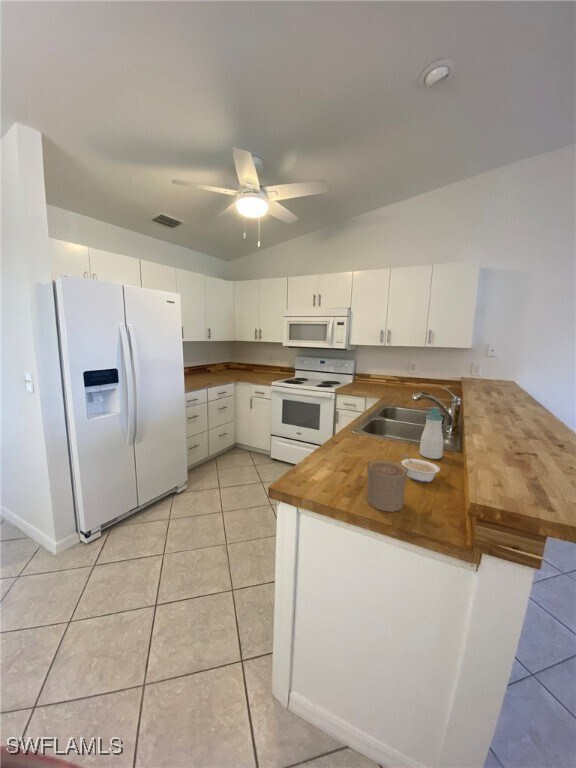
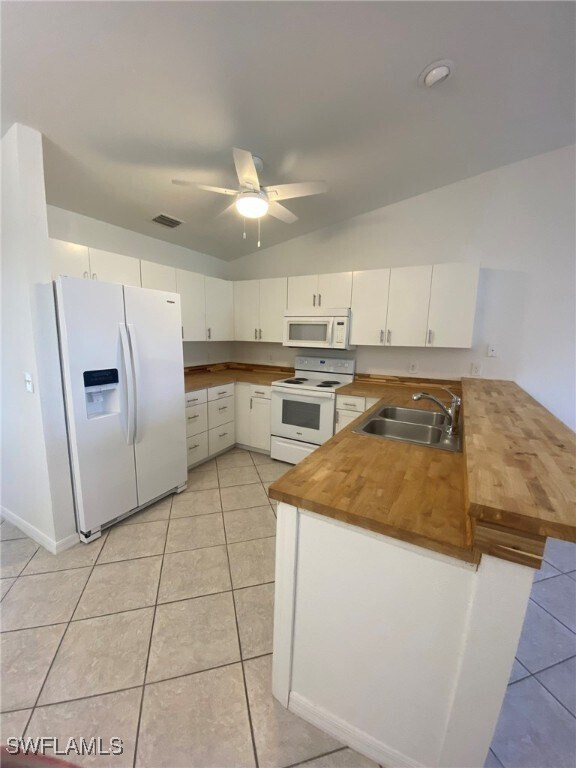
- cup [366,459,408,513]
- soap bottle [418,406,444,460]
- legume [401,453,441,483]
